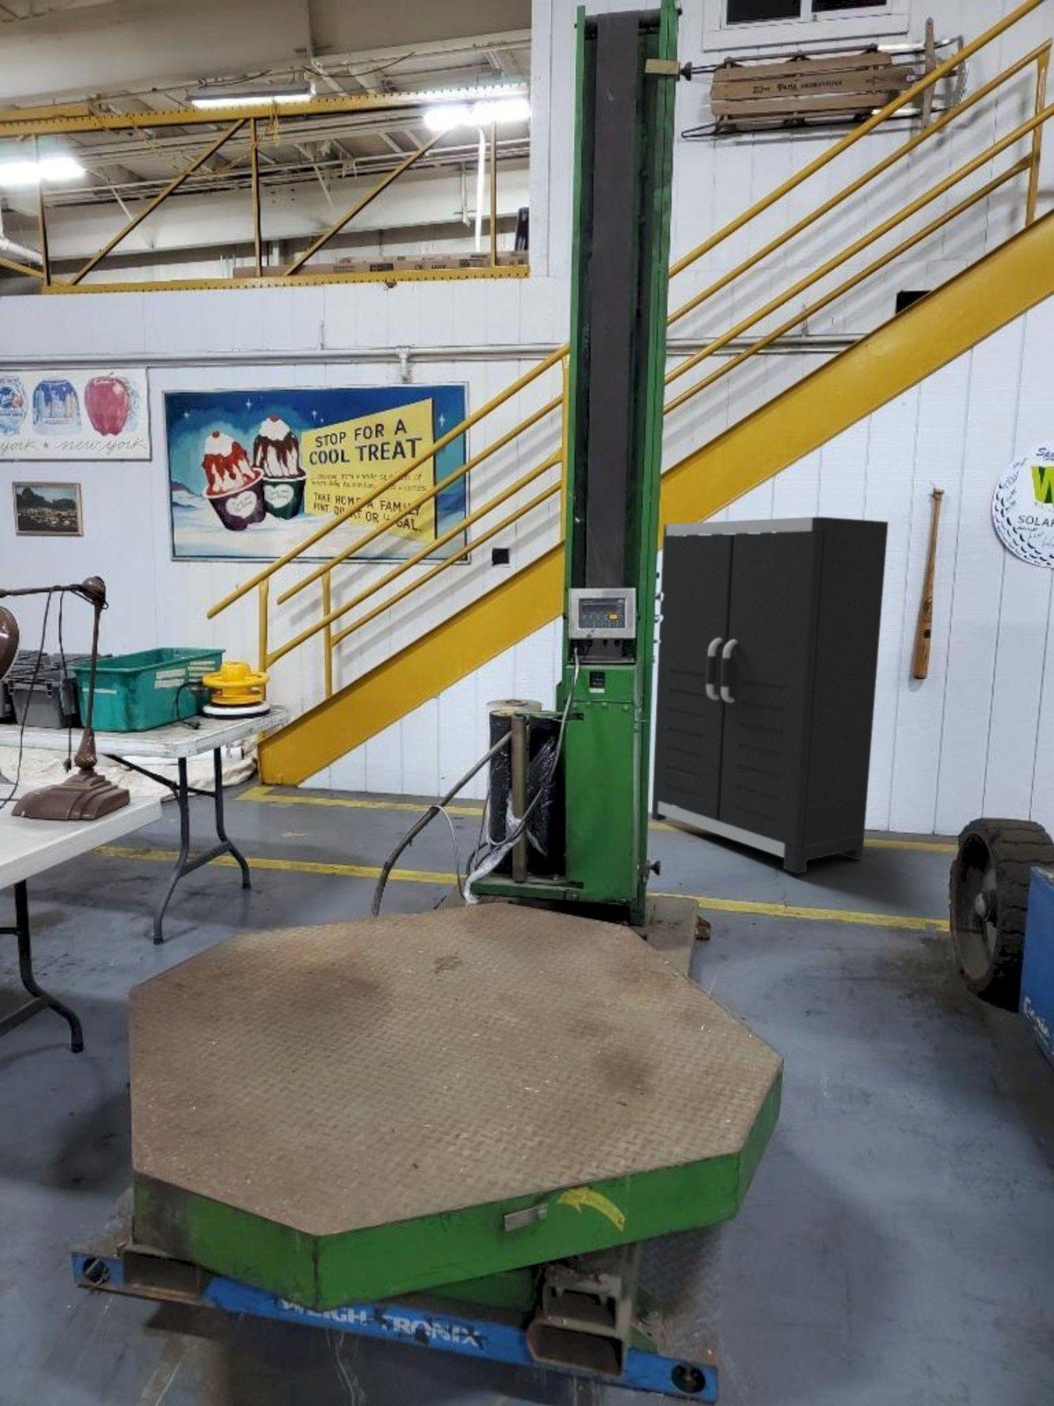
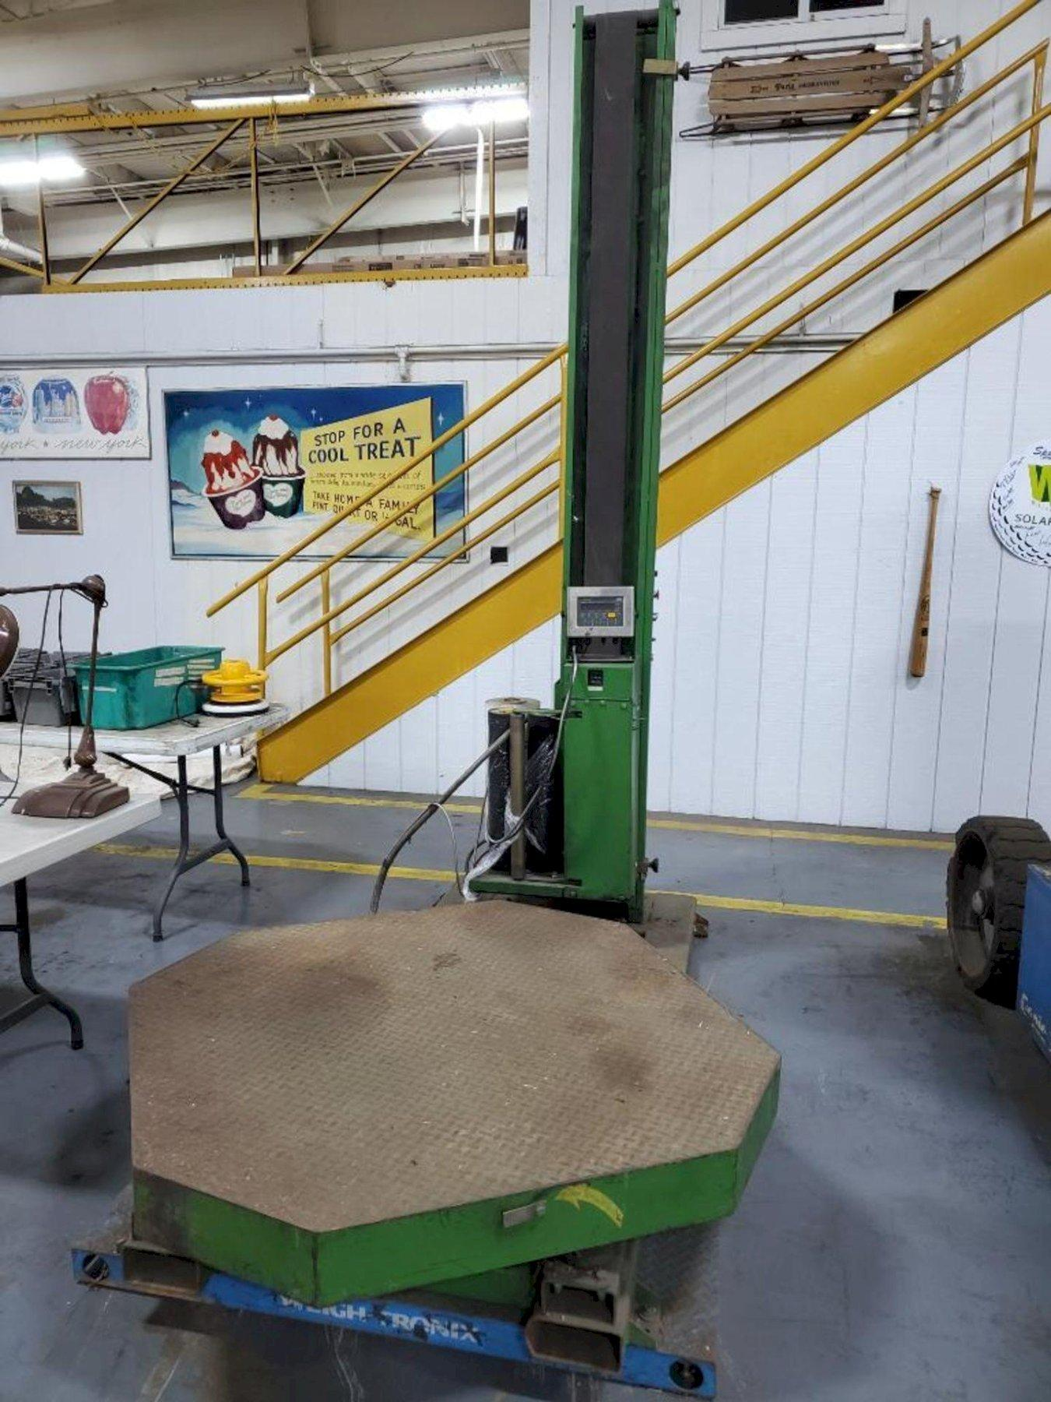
- storage cabinet [651,516,889,875]
